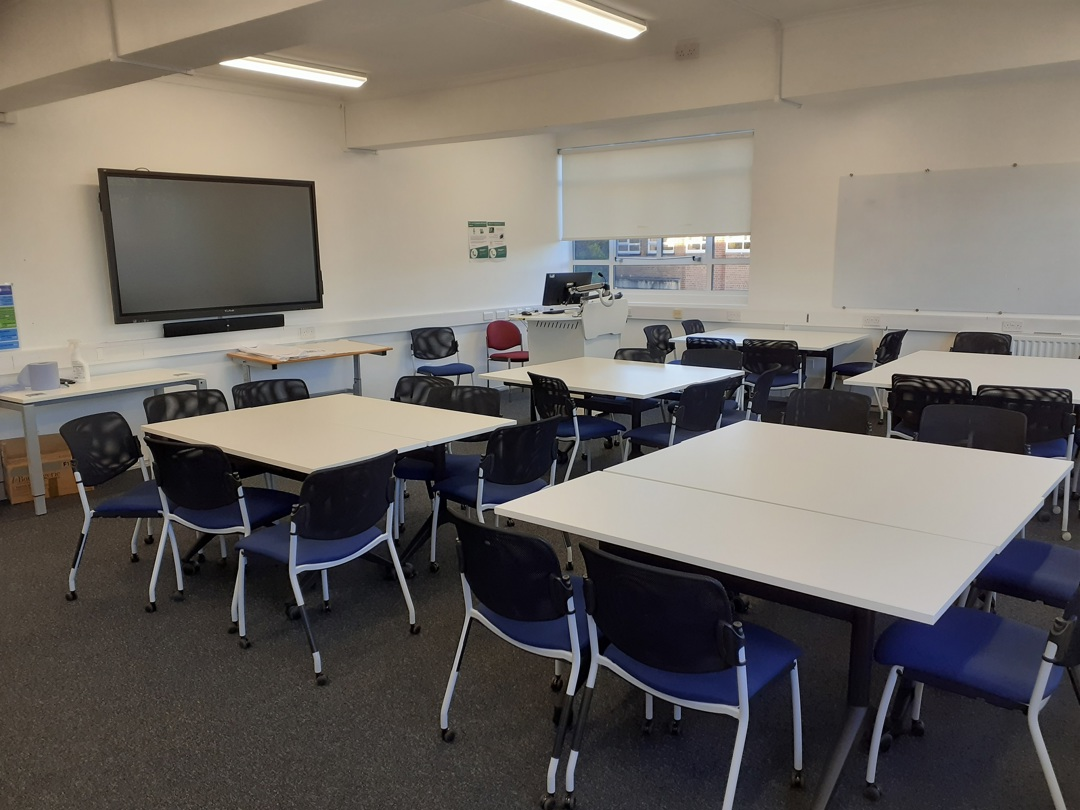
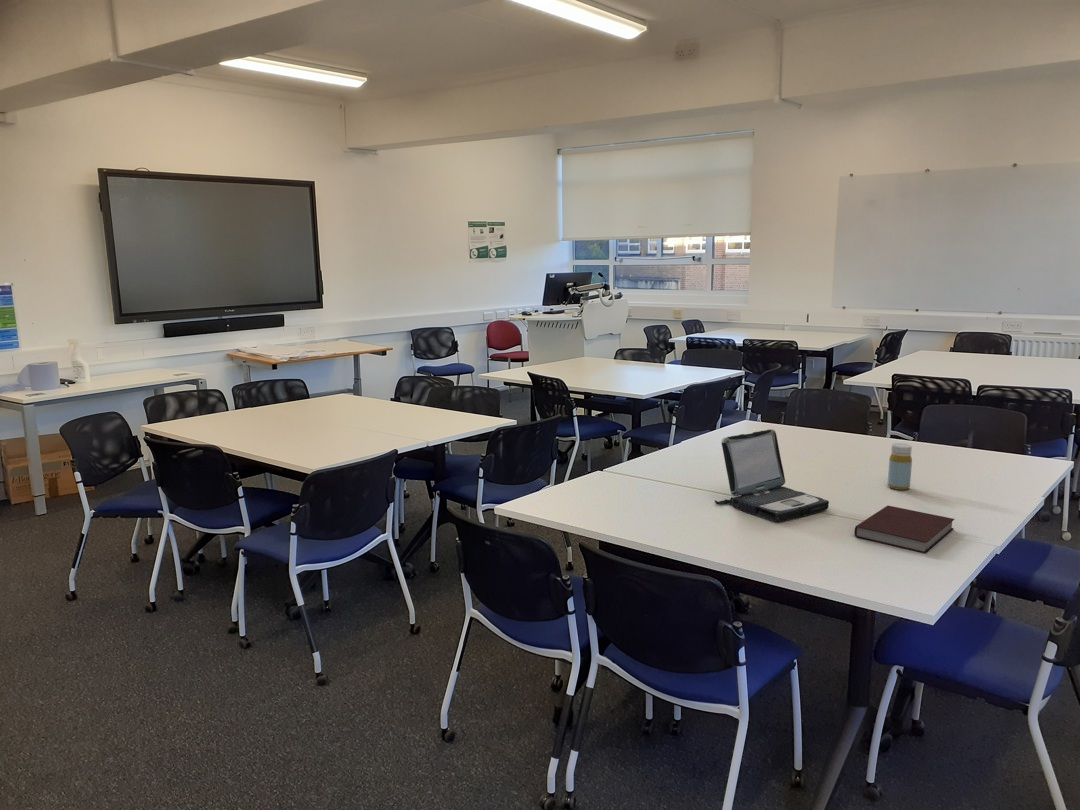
+ bottle [887,442,913,491]
+ notebook [853,505,956,554]
+ laptop [714,428,830,523]
